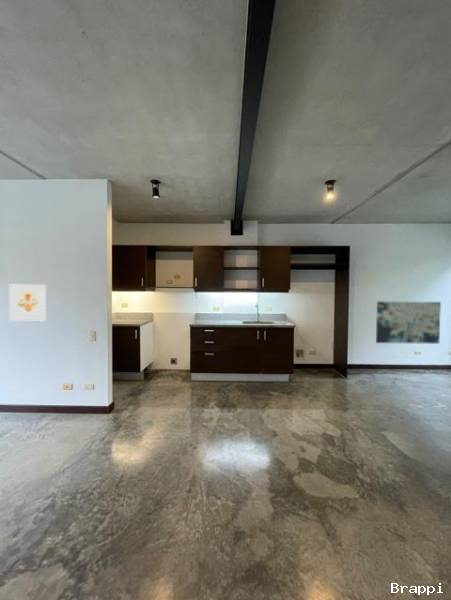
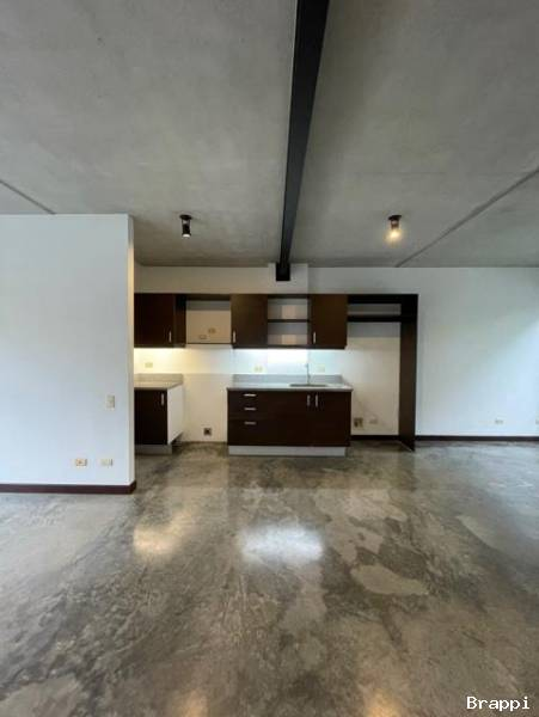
- wall art [375,300,442,345]
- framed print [8,284,48,321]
